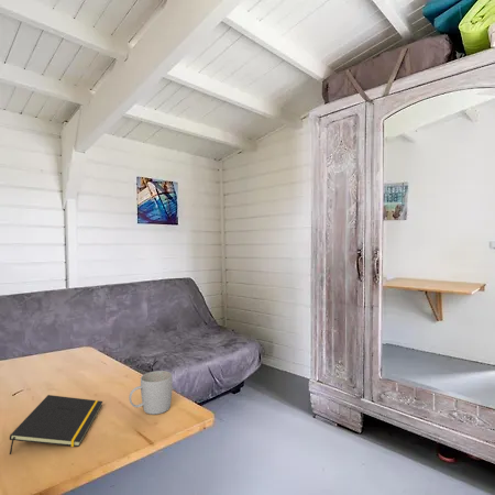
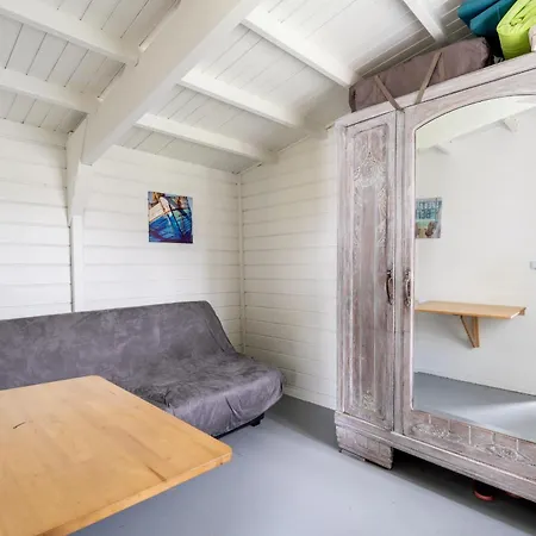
- notepad [9,394,103,455]
- mug [128,370,174,416]
